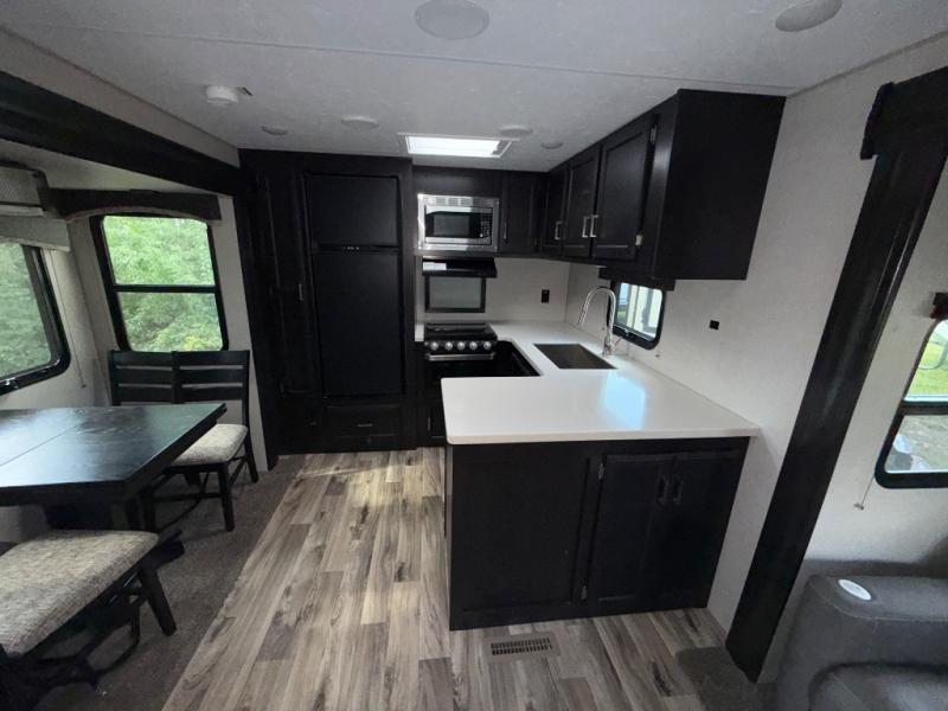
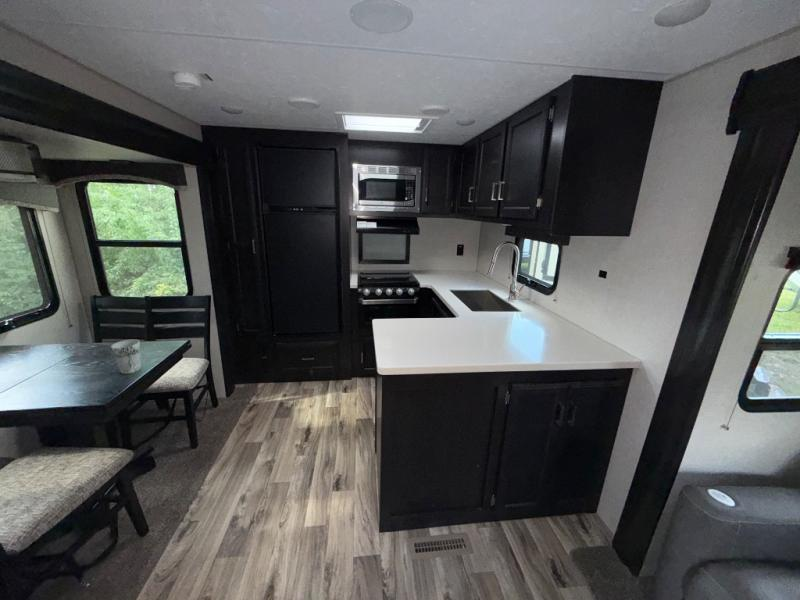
+ cup [110,339,142,375]
